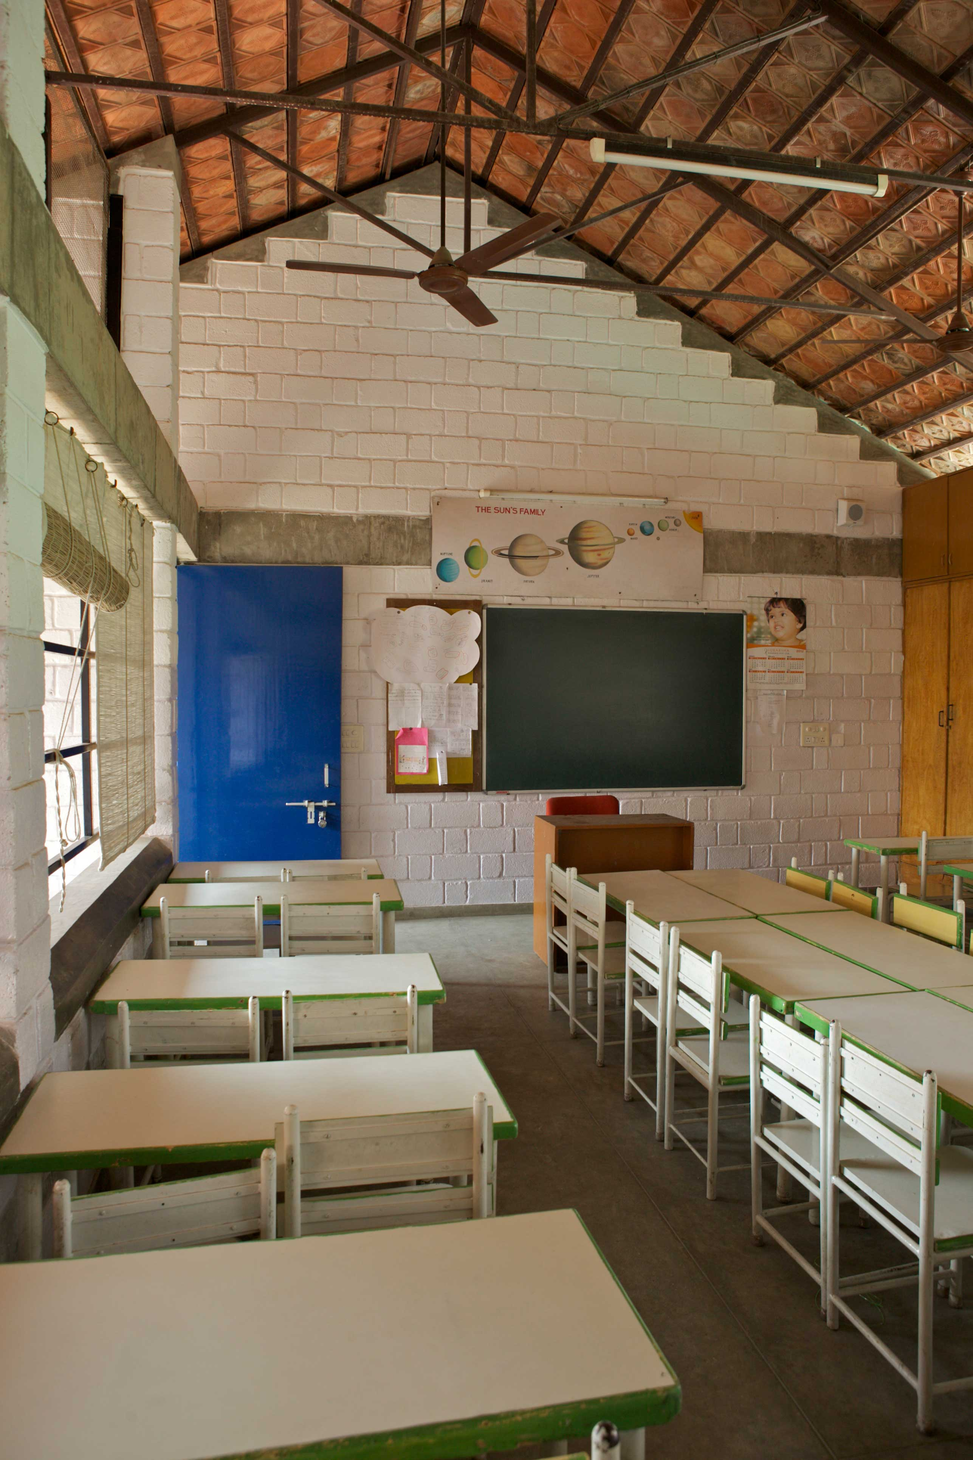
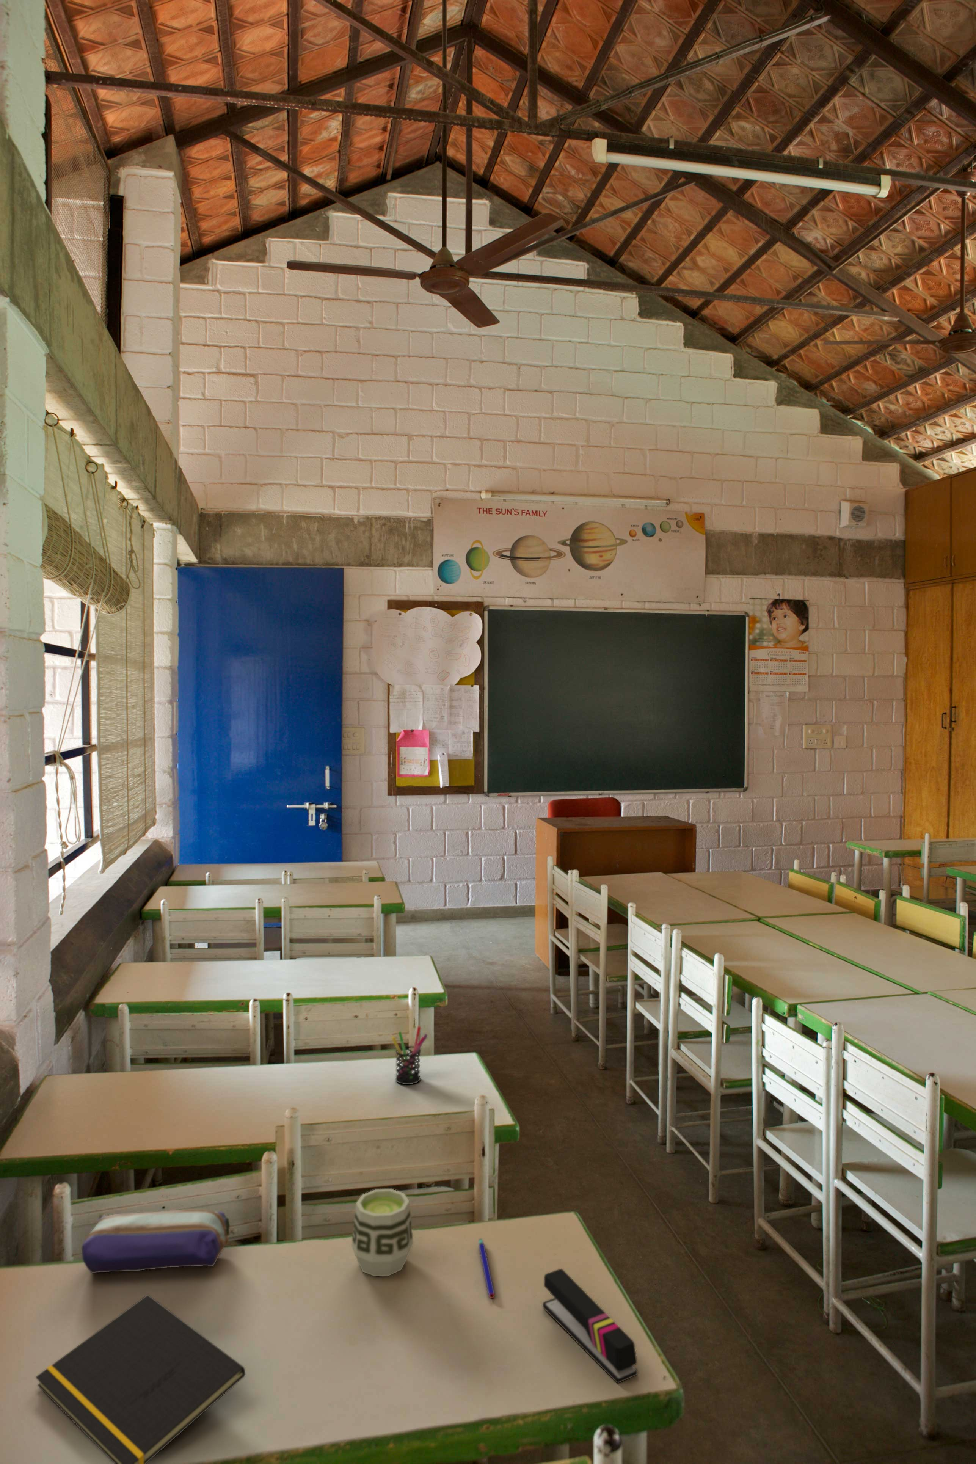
+ pen [478,1239,496,1298]
+ notepad [35,1294,246,1464]
+ cup [351,1188,414,1277]
+ pencil case [81,1209,230,1273]
+ stapler [542,1268,637,1383]
+ pen holder [391,1026,428,1085]
